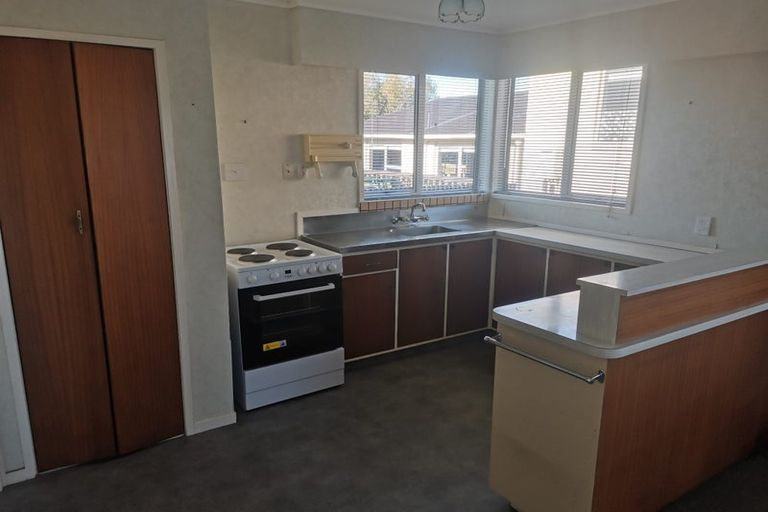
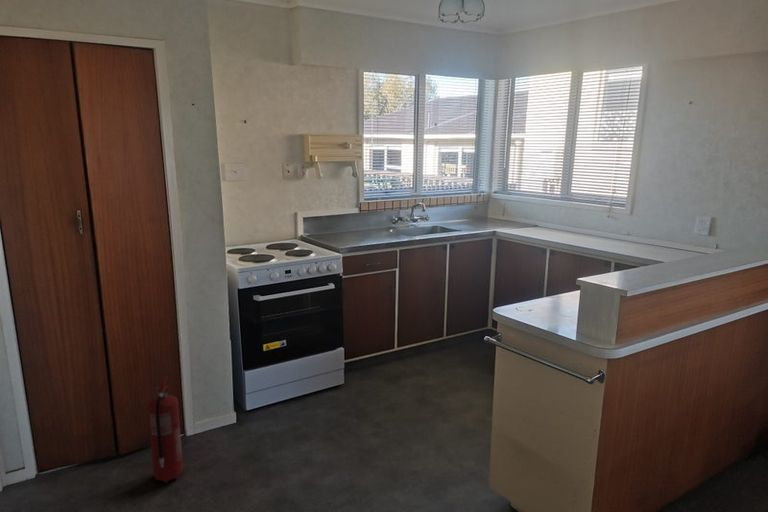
+ fire extinguisher [146,373,184,484]
